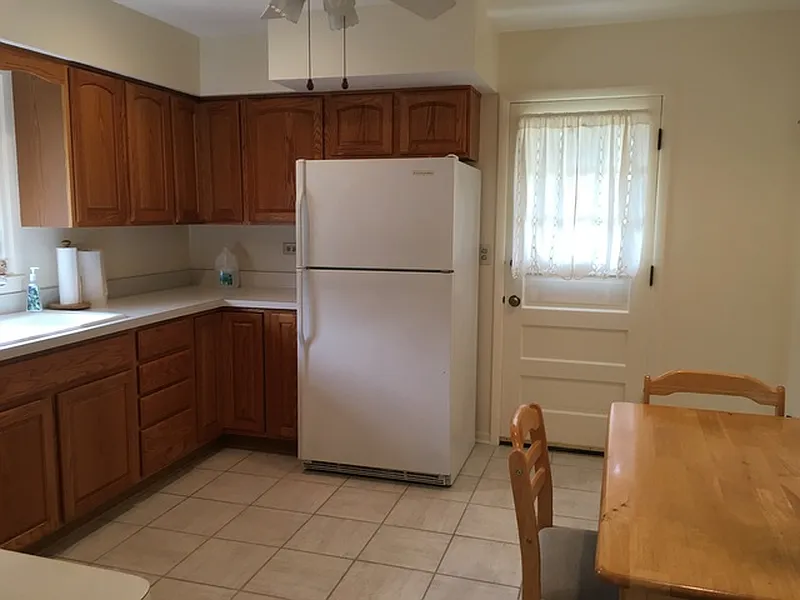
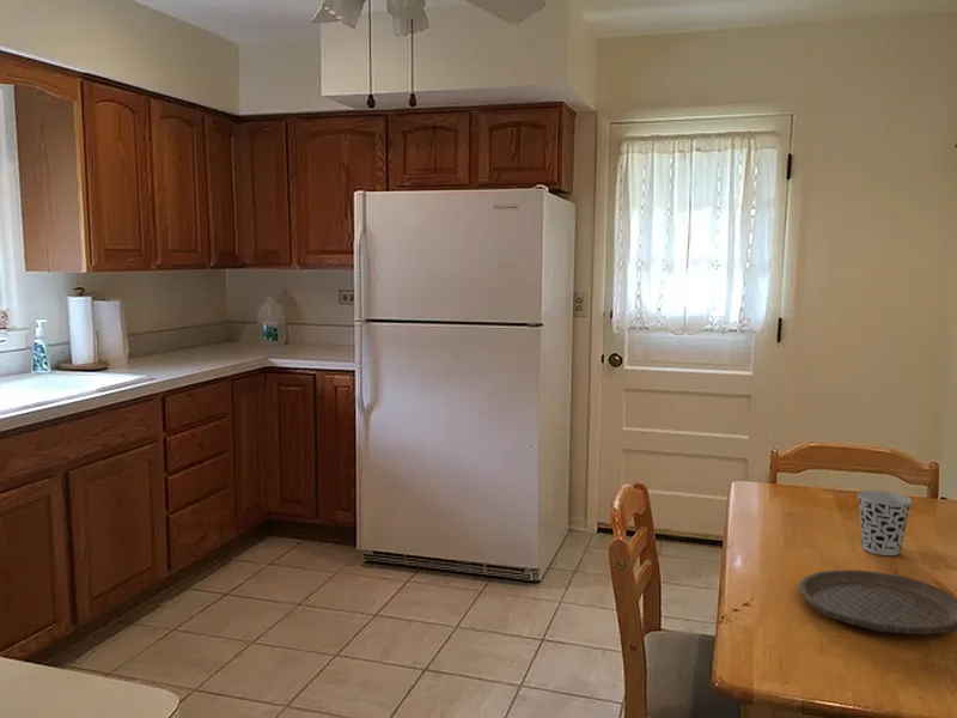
+ cup [857,489,913,556]
+ plate [798,568,957,635]
